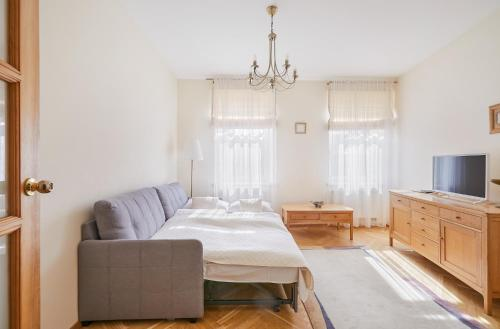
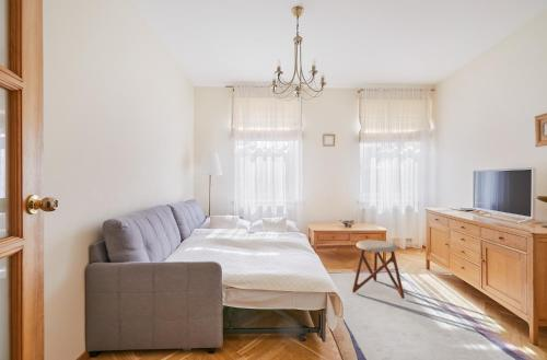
+ stool [351,239,406,300]
